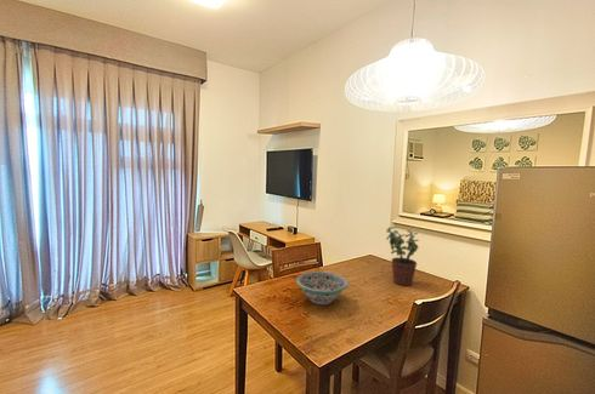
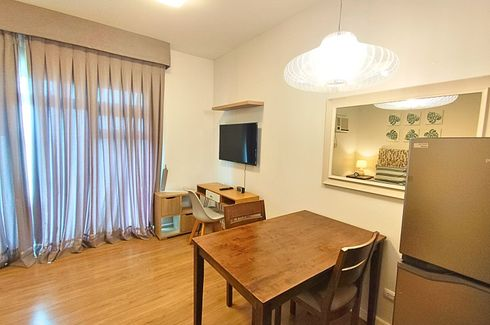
- decorative bowl [295,270,350,306]
- potted plant [385,225,420,287]
